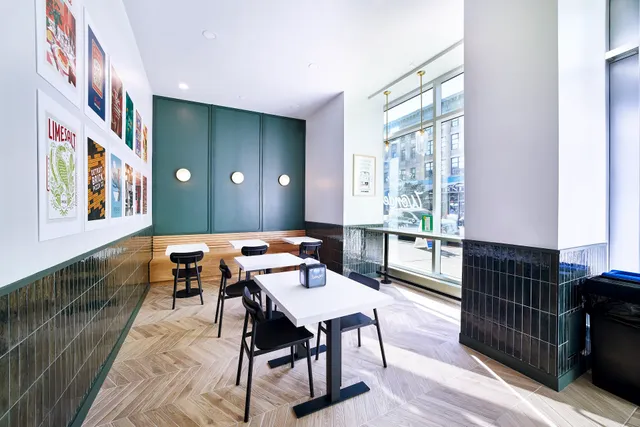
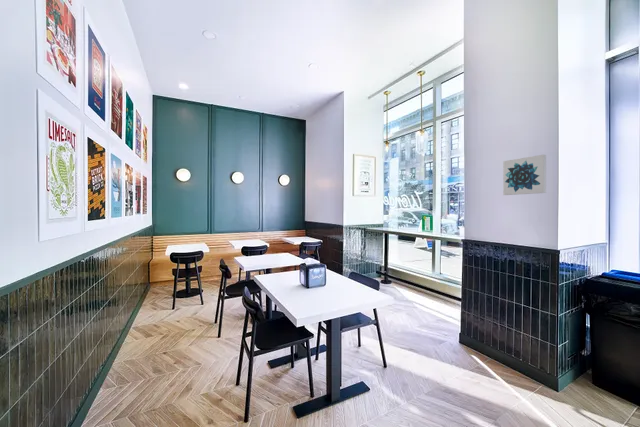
+ wall art [502,154,547,196]
